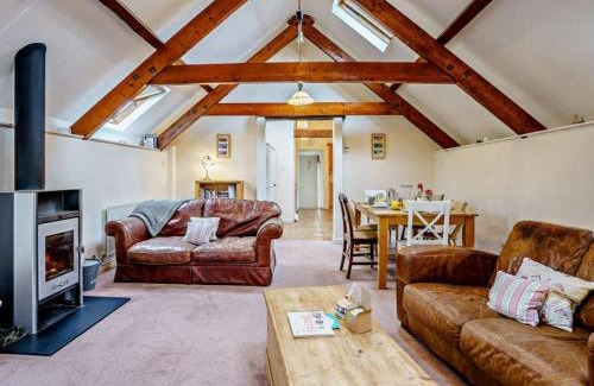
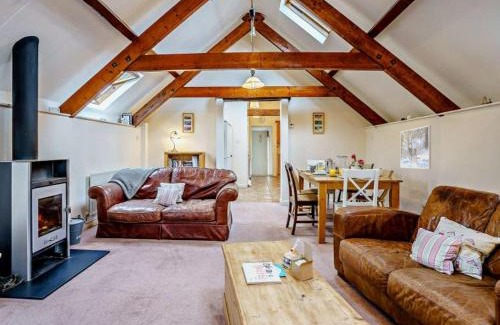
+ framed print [399,125,432,170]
